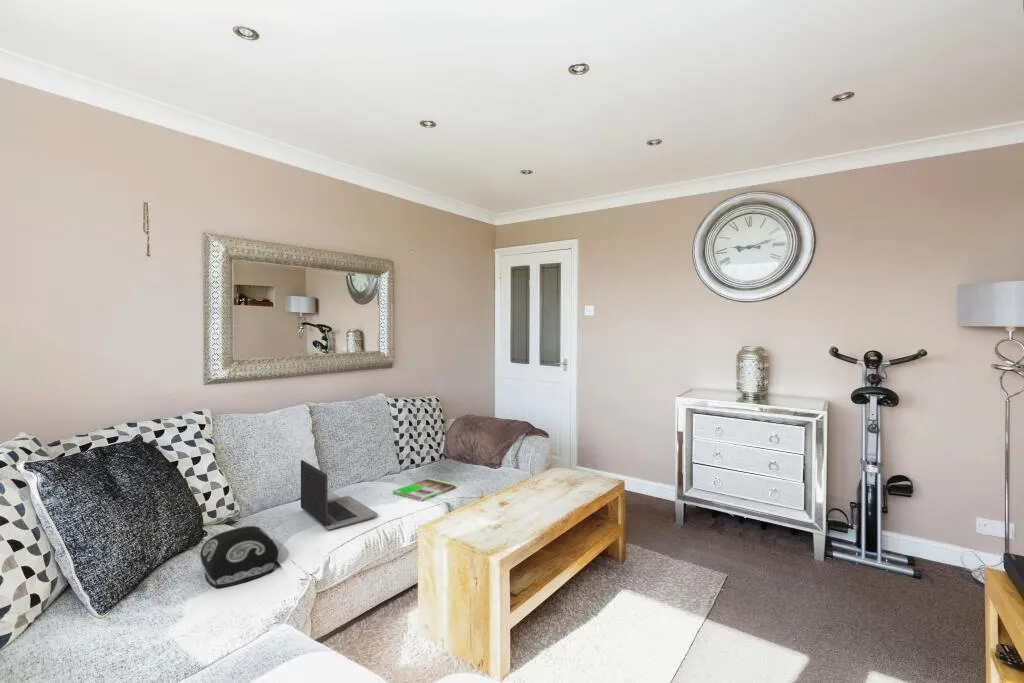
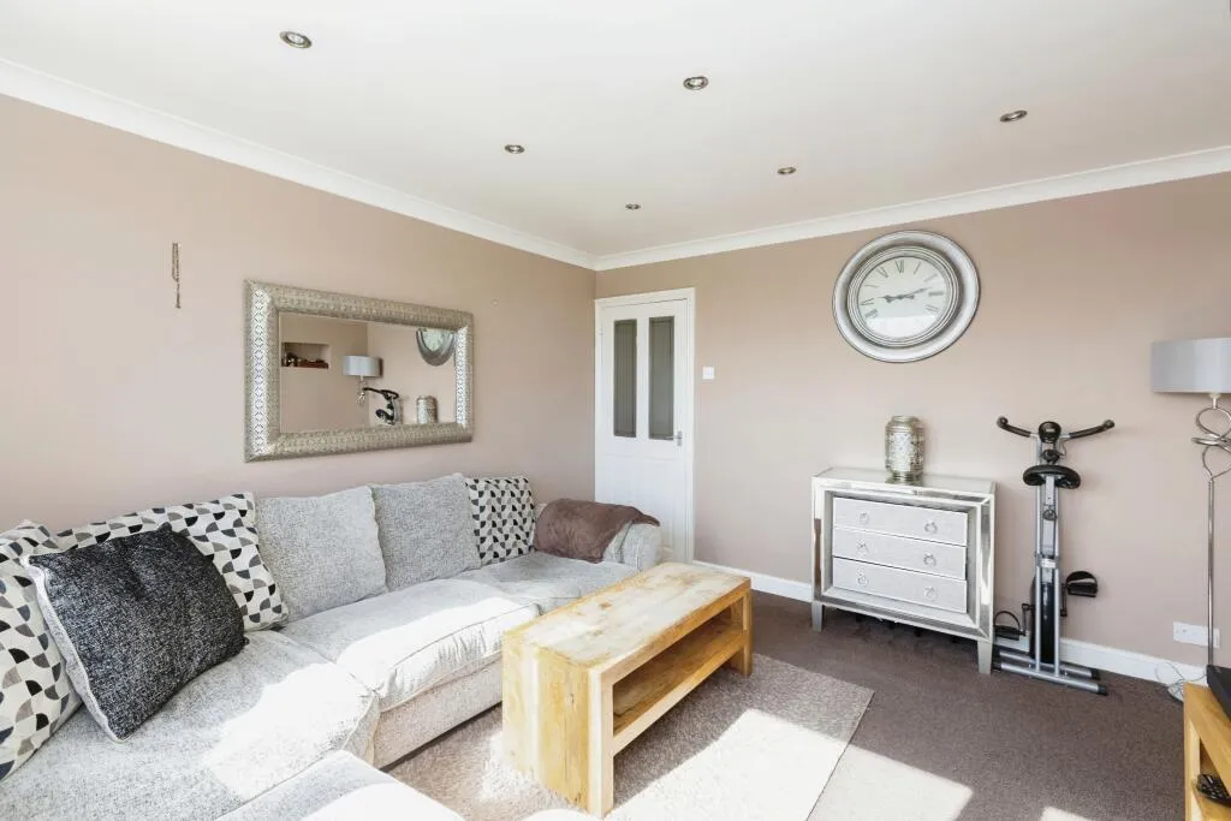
- magazine [391,477,458,502]
- cushion [199,525,279,589]
- laptop computer [300,459,379,531]
